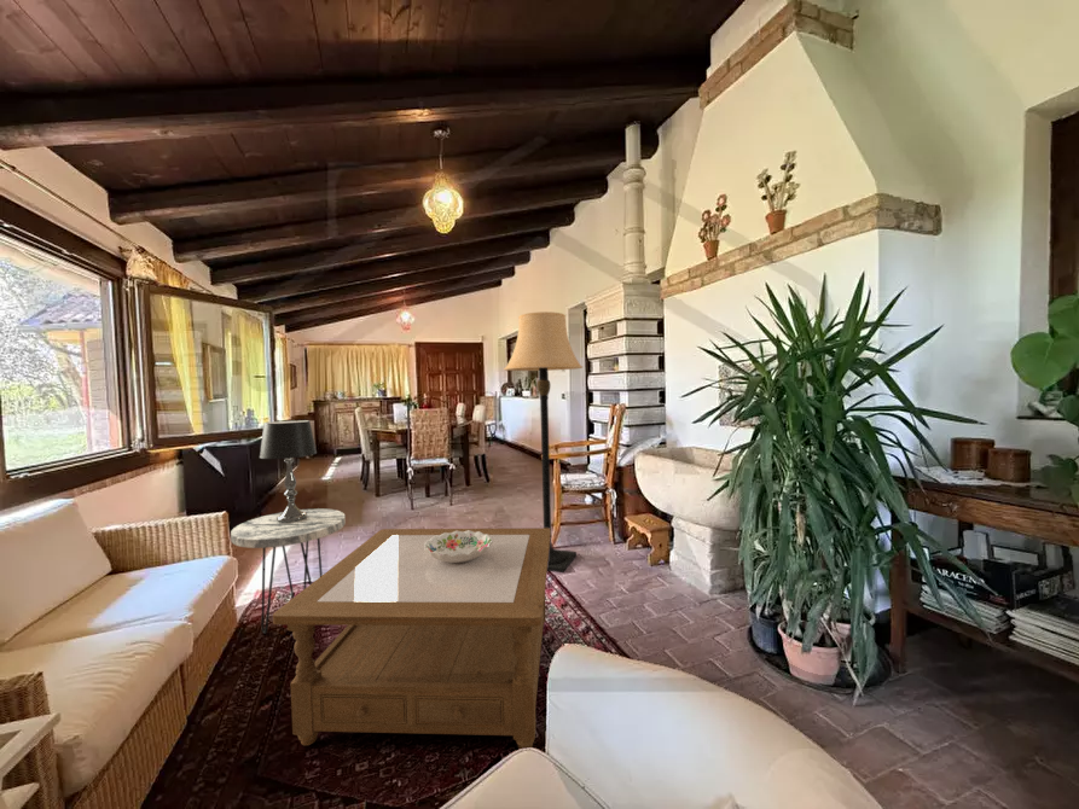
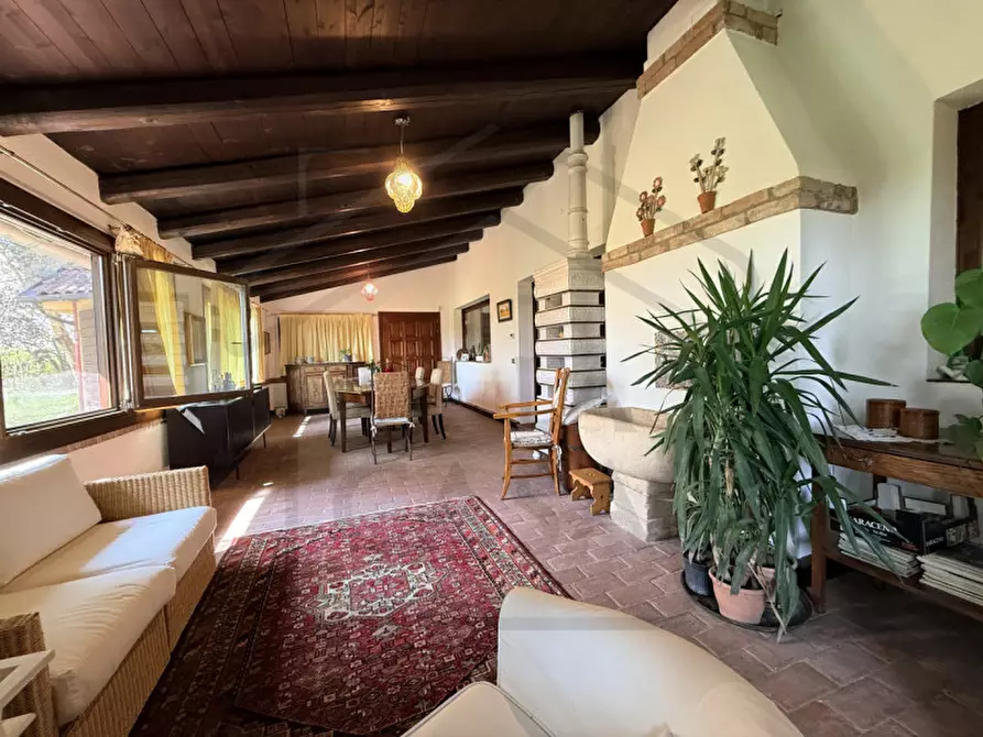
- coffee table [272,526,552,750]
- lamp [503,310,584,574]
- side table [230,507,347,635]
- decorative bowl [424,530,493,563]
- table lamp [259,419,318,523]
